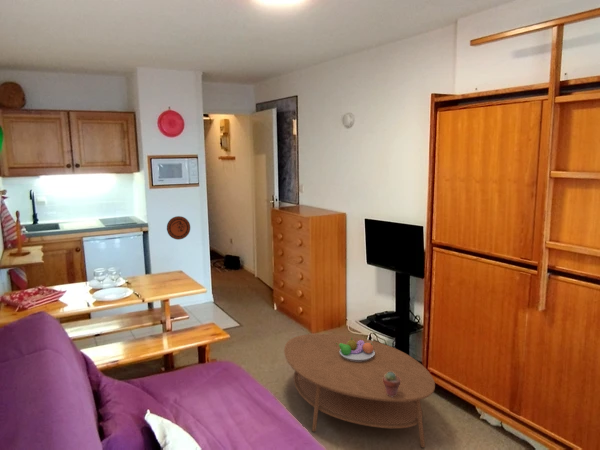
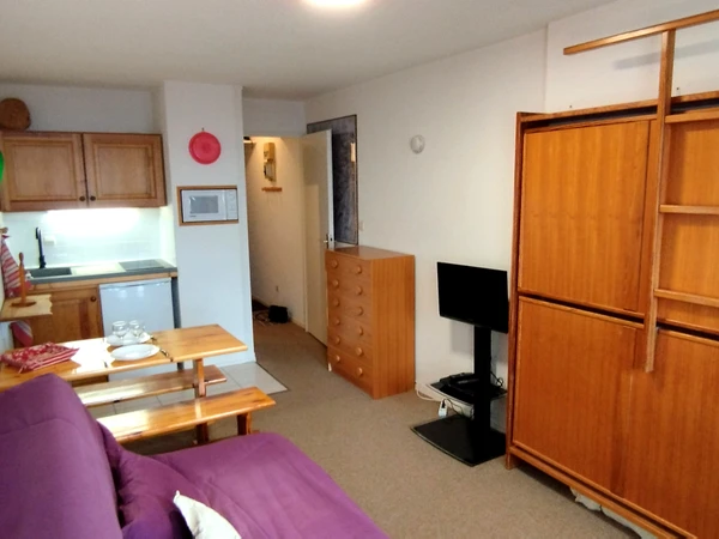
- coffee table [283,333,436,449]
- fruit bowl [336,337,375,362]
- decorative plate [166,215,191,241]
- potted succulent [383,372,400,397]
